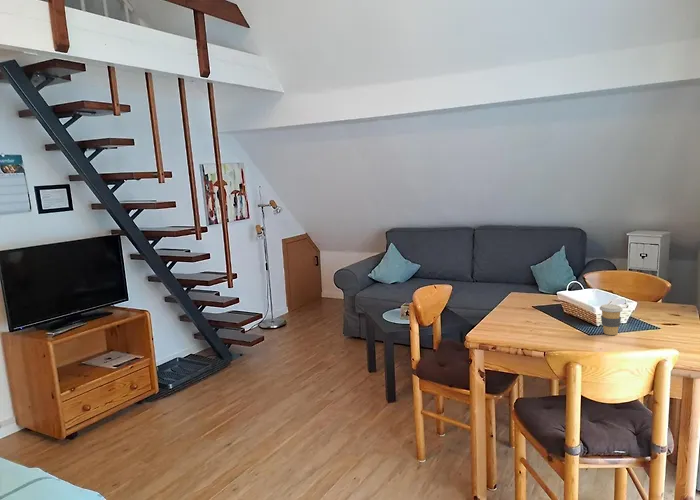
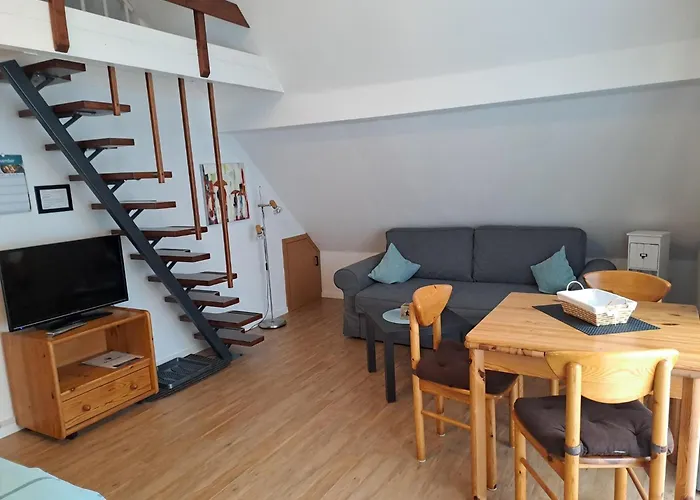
- coffee cup [599,303,624,336]
